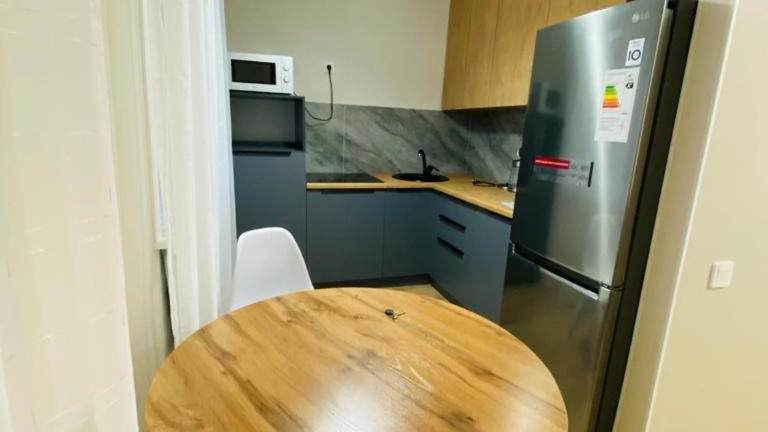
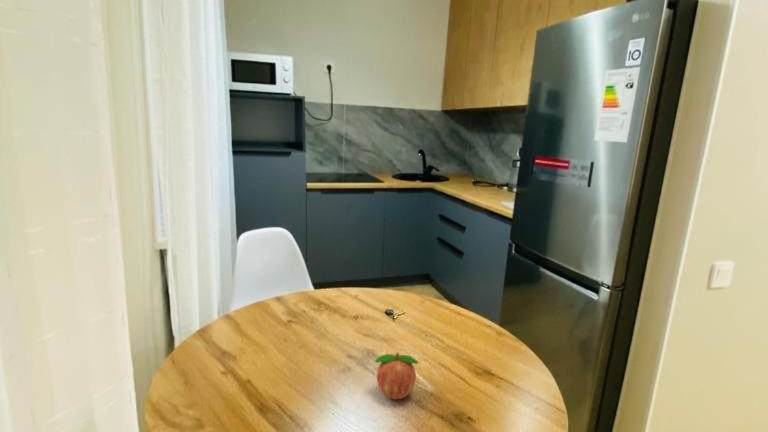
+ fruit [374,351,420,400]
